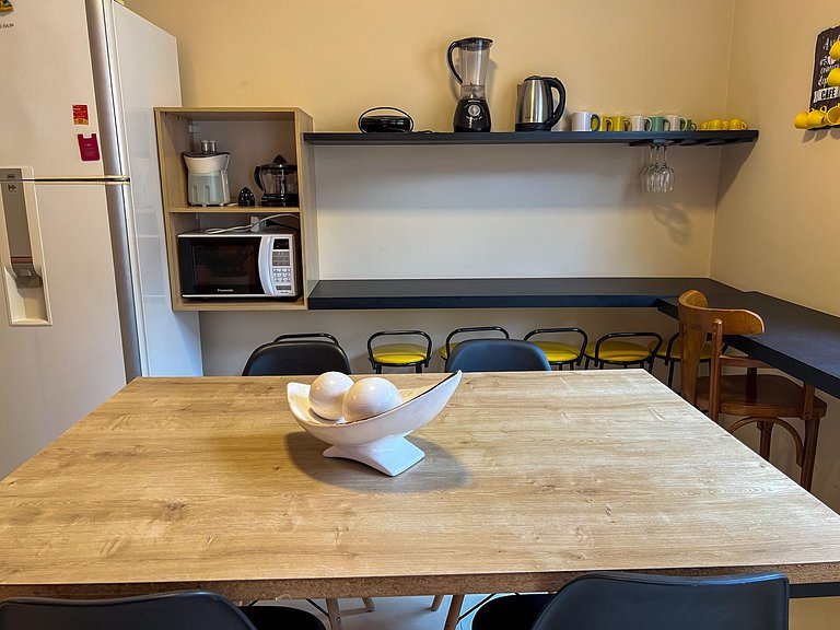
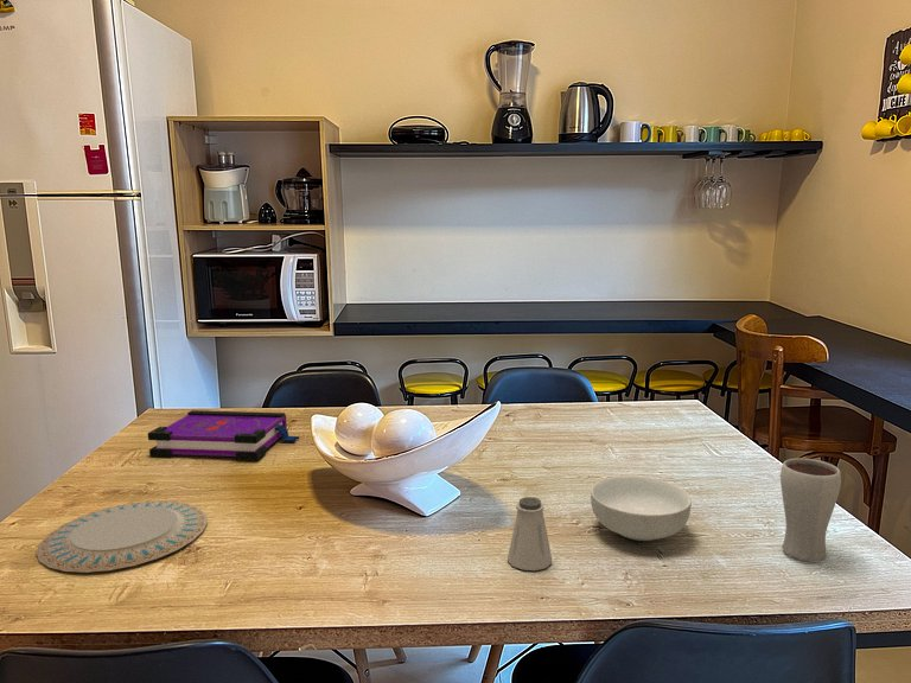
+ saltshaker [507,496,553,572]
+ board game [147,409,300,461]
+ drinking glass [779,458,842,562]
+ cereal bowl [590,474,693,542]
+ chinaware [36,499,209,574]
